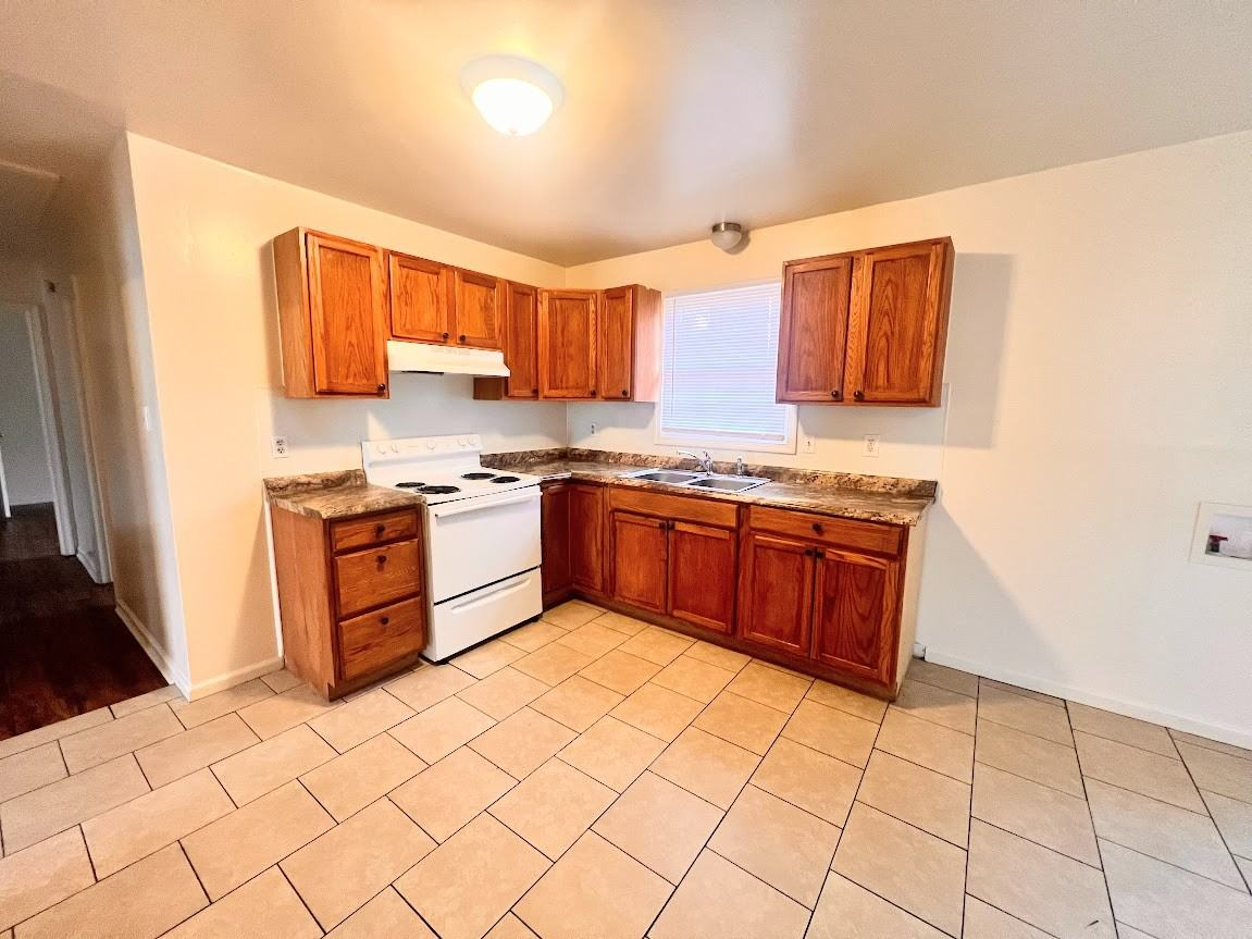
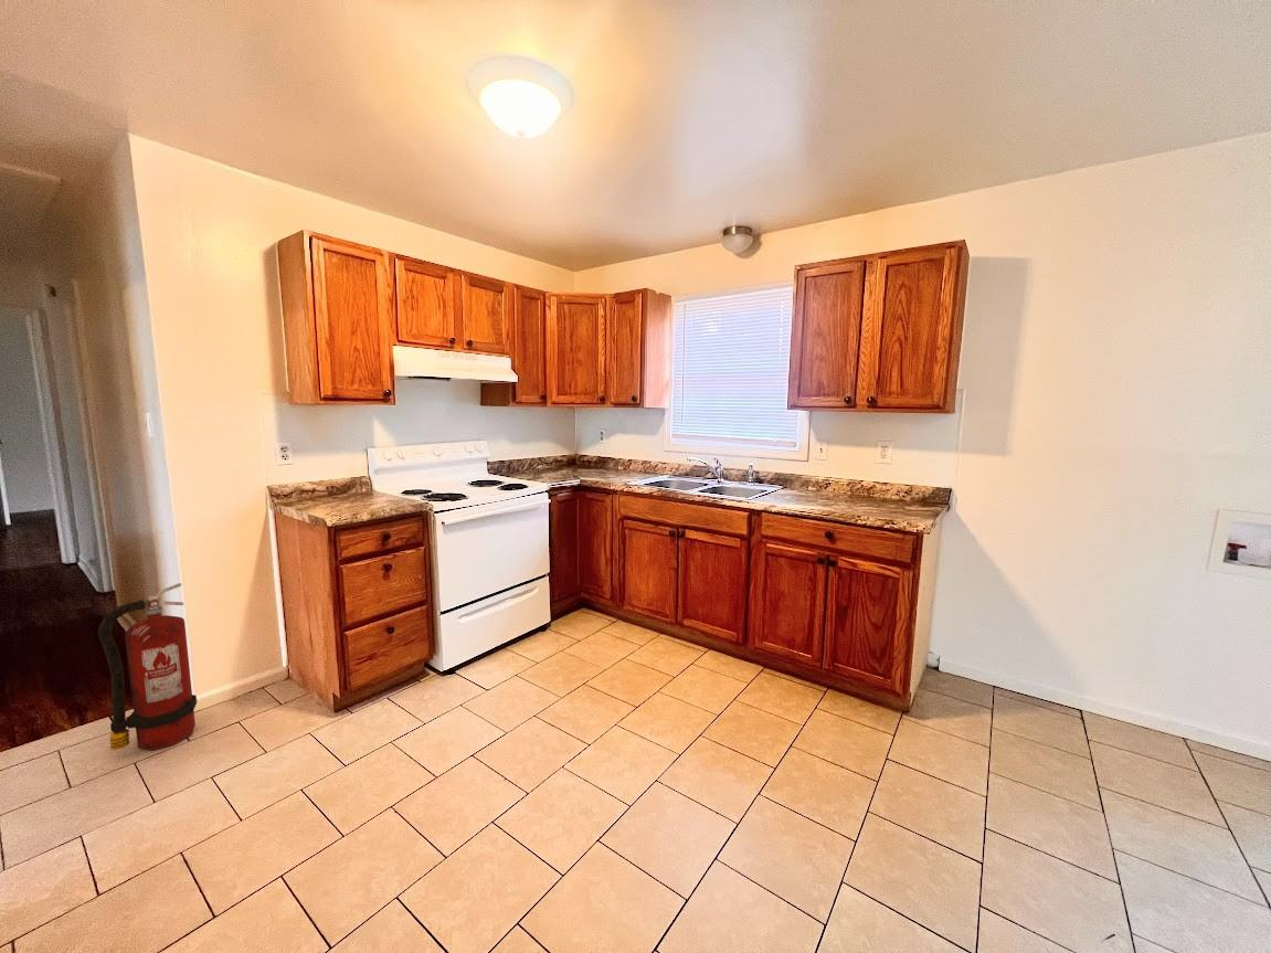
+ fire extinguisher [97,582,198,751]
